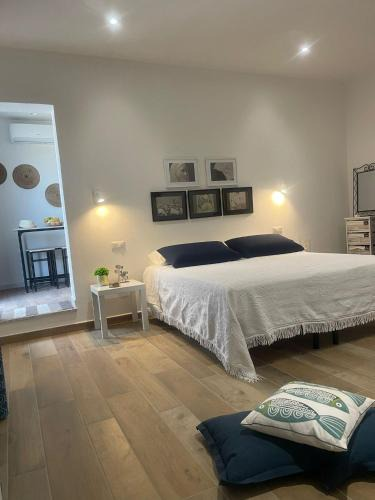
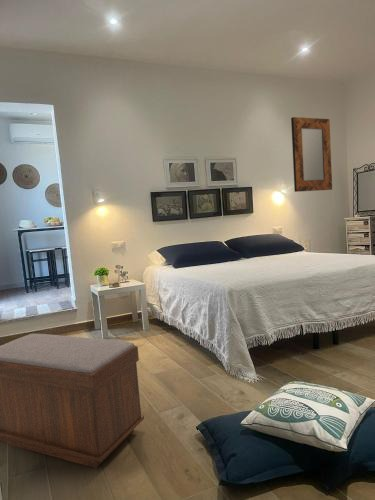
+ bench [0,333,145,469]
+ home mirror [290,116,333,193]
